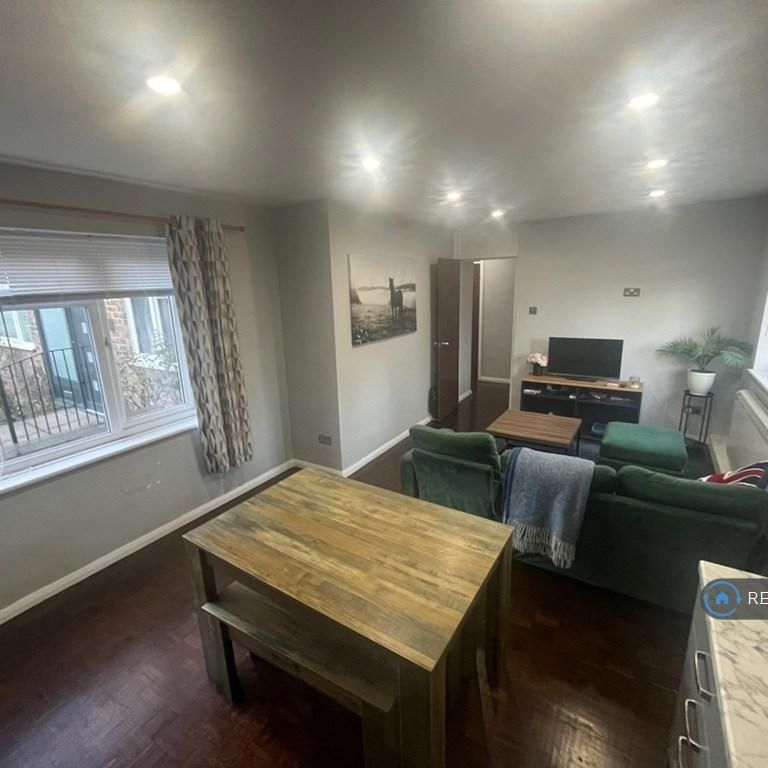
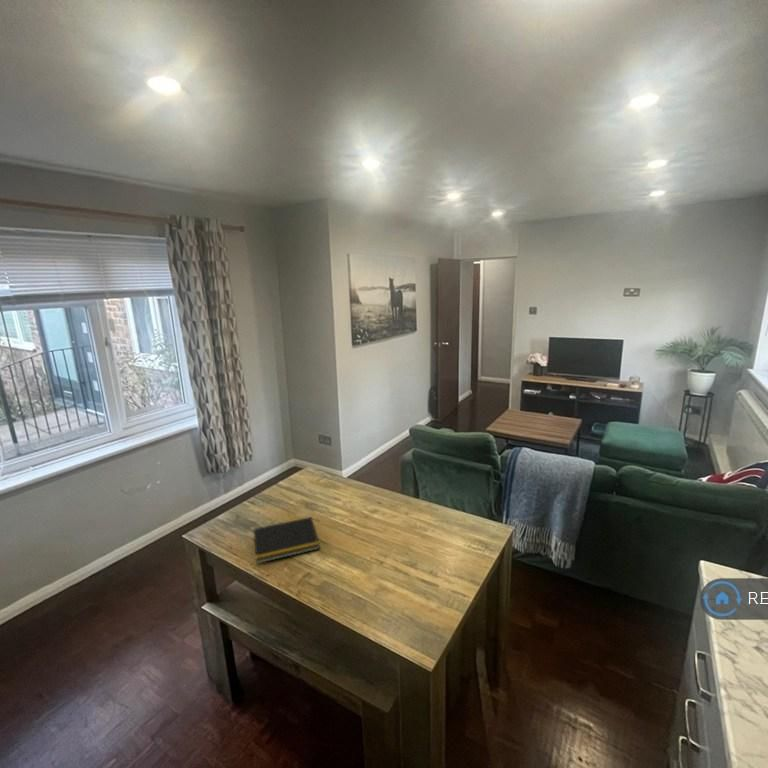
+ notepad [252,516,320,565]
